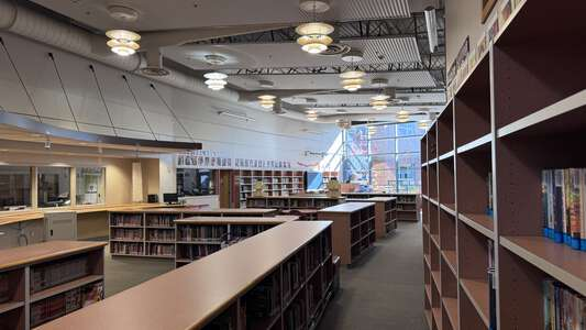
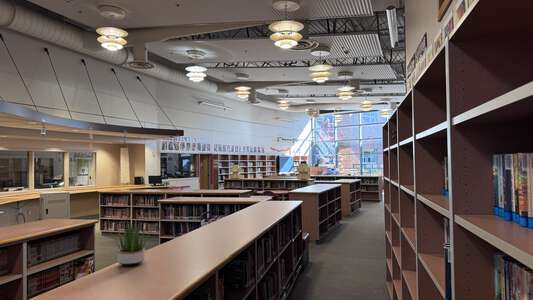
+ potted plant [104,217,156,267]
